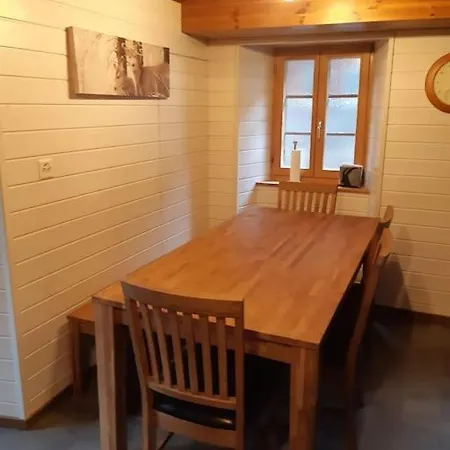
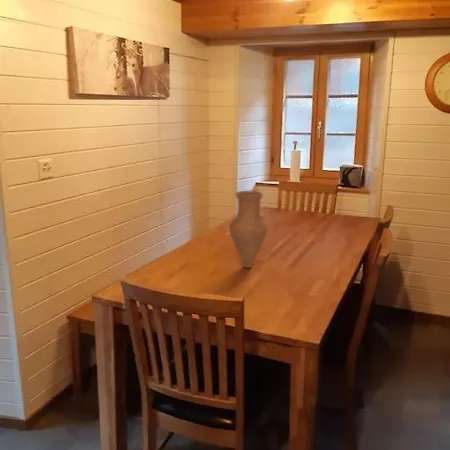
+ vase [228,190,269,269]
